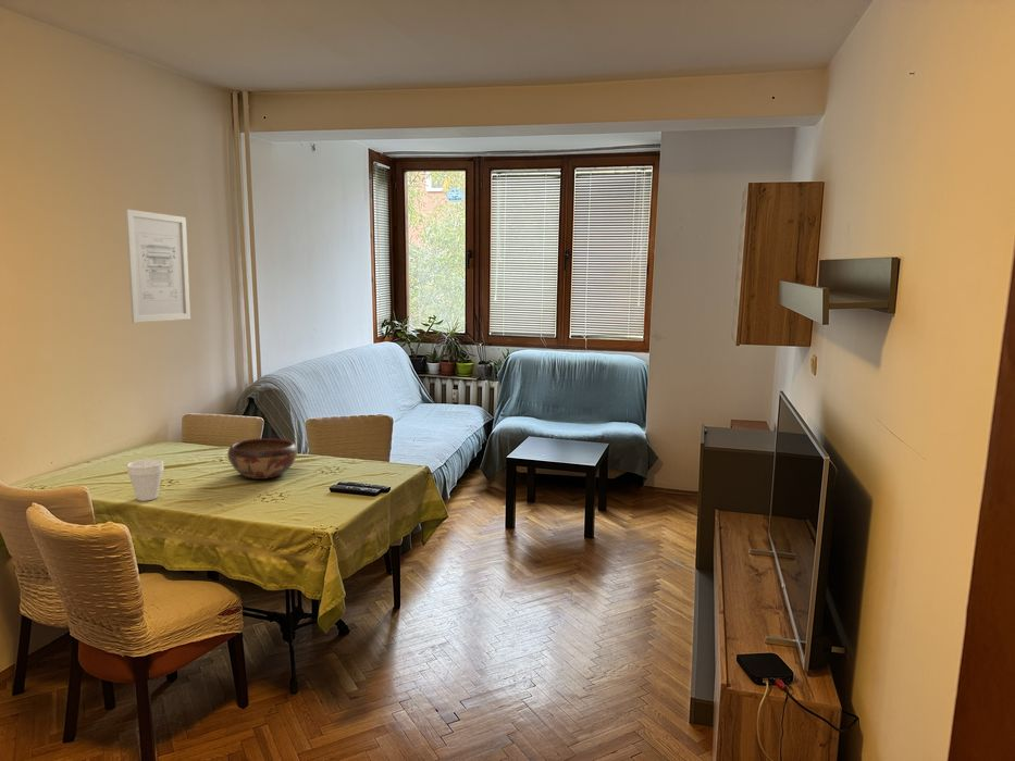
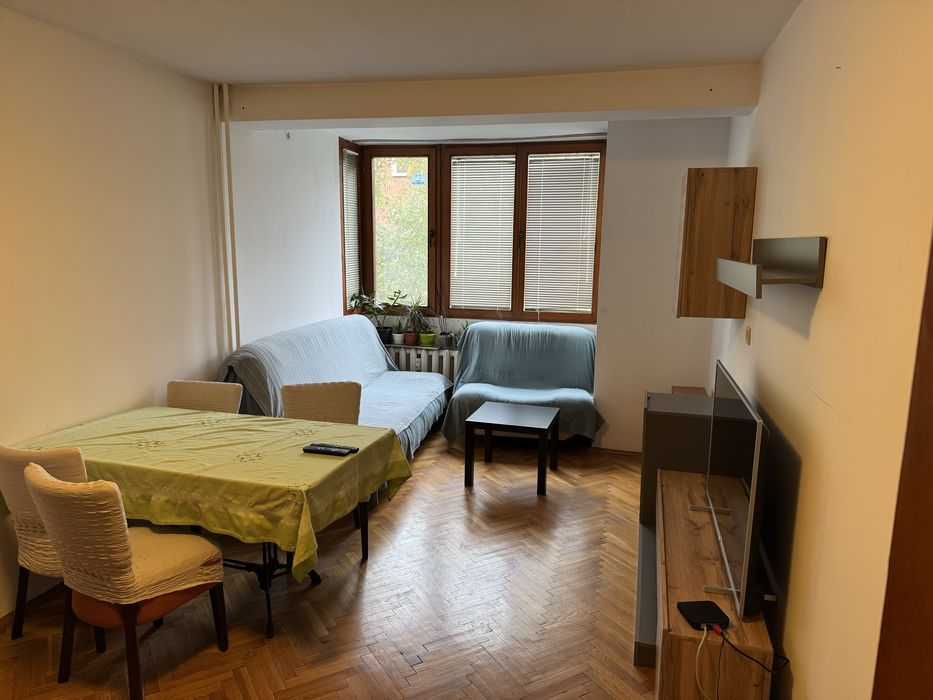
- decorative bowl [226,437,298,481]
- wall art [124,209,191,324]
- cup [126,459,165,502]
